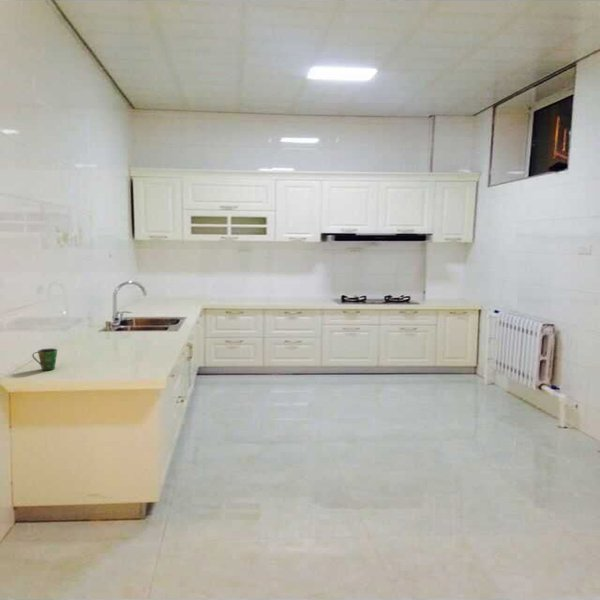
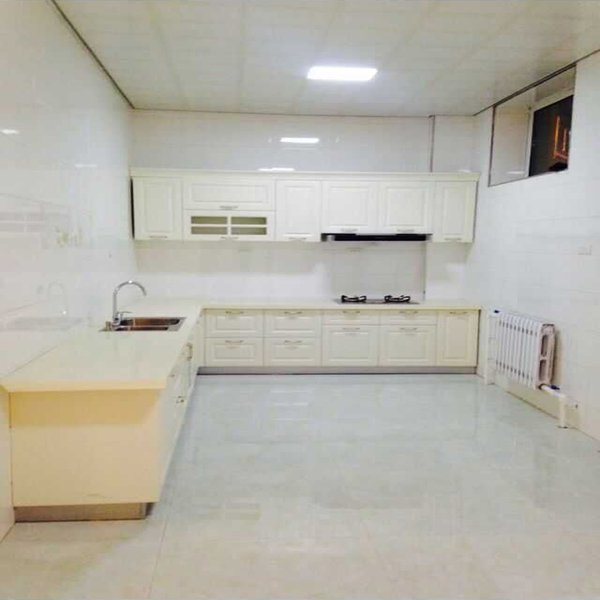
- cup [31,348,58,371]
